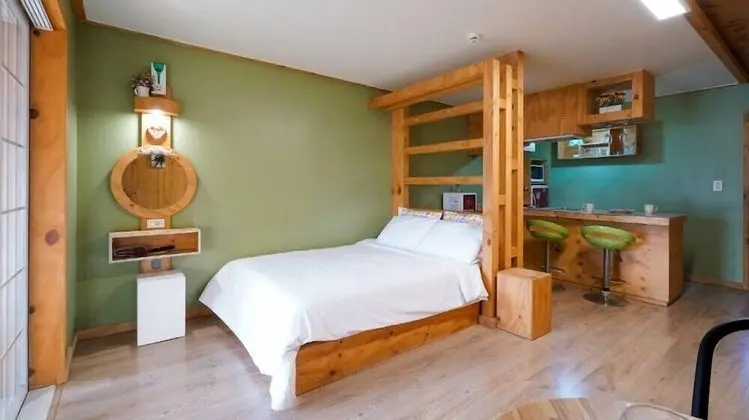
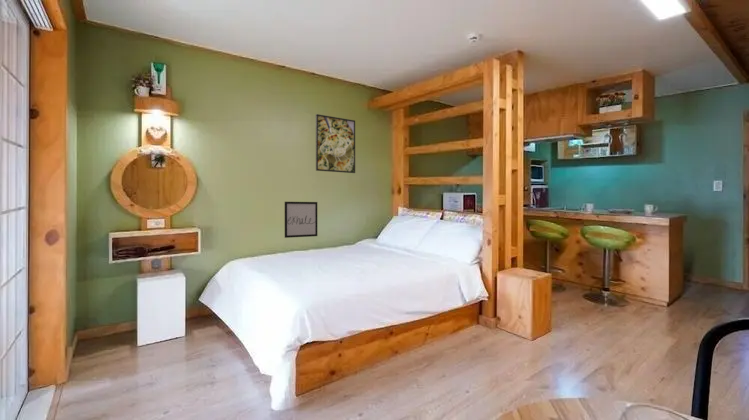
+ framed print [315,113,356,174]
+ wall art [284,201,318,239]
